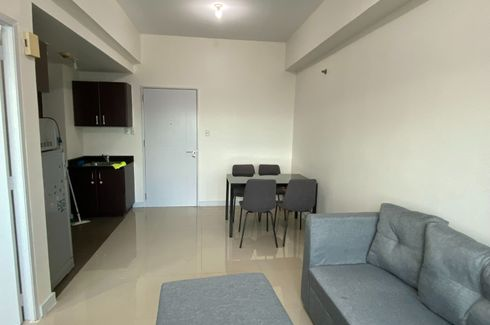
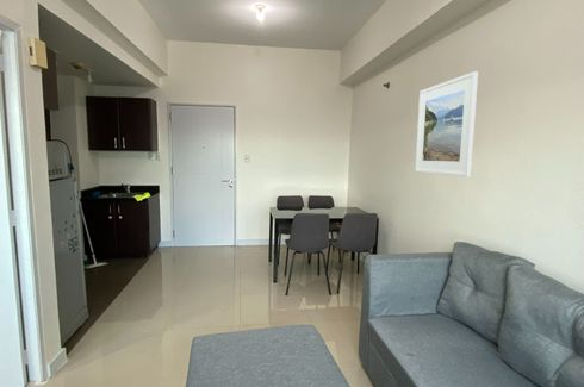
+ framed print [415,70,479,177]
